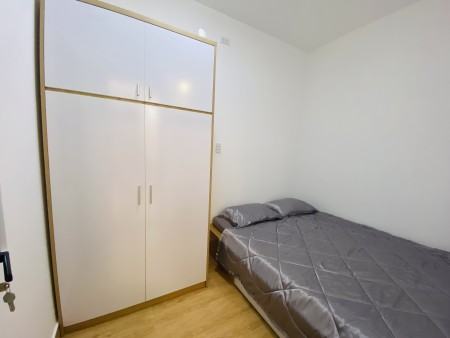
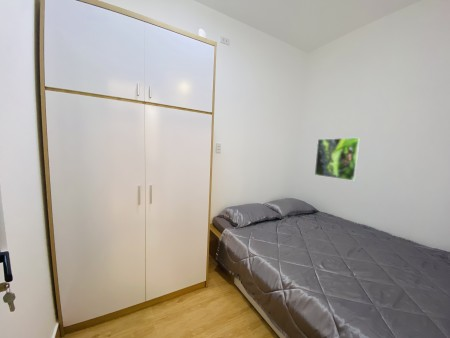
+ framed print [314,137,361,182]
